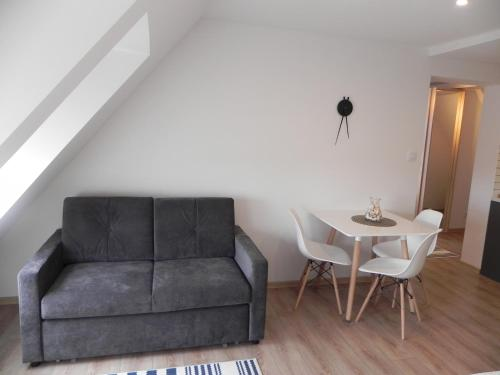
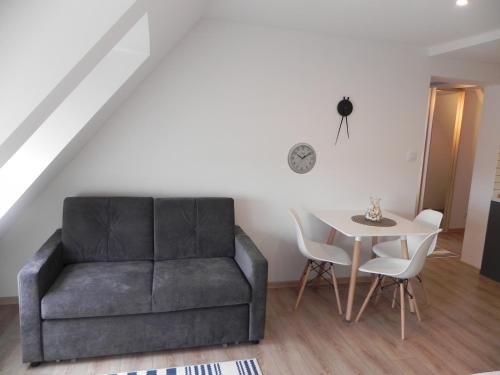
+ wall clock [287,142,317,175]
